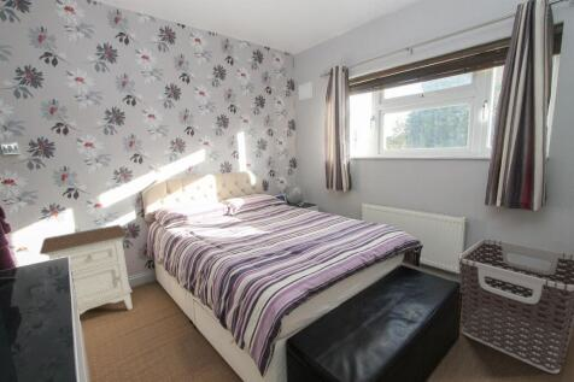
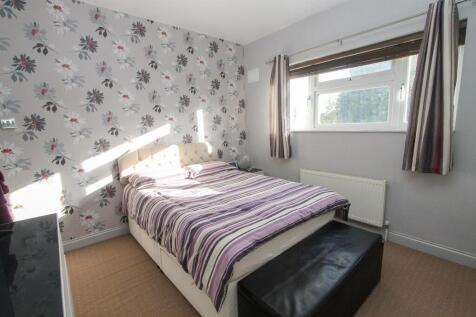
- clothes hamper [457,237,574,375]
- nightstand [39,224,134,316]
